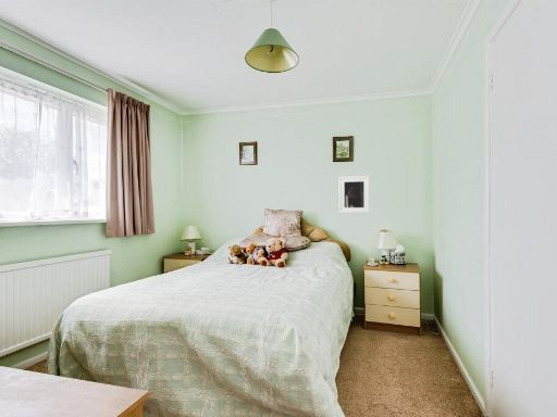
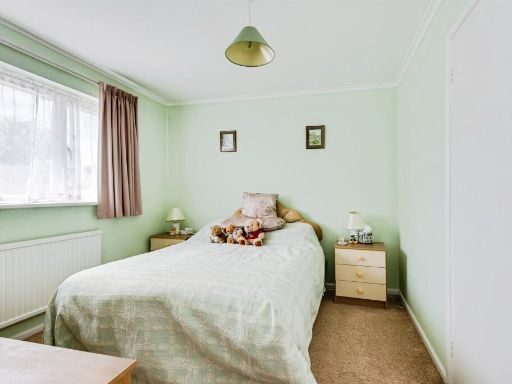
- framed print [337,175,371,214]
